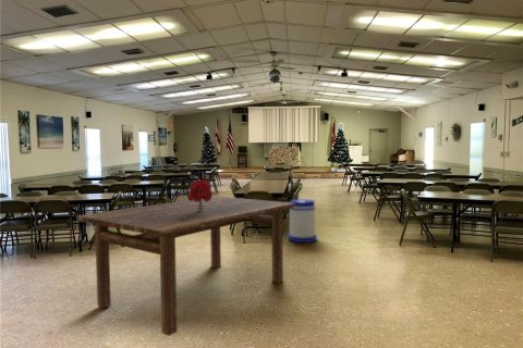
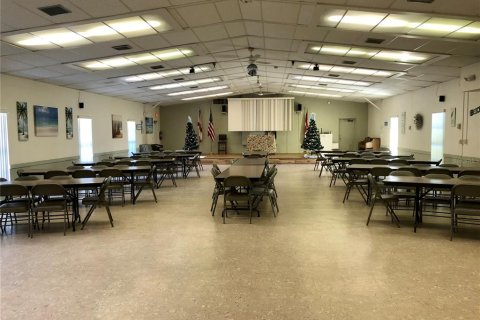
- trash can [288,198,318,244]
- dining table [75,195,295,337]
- bouquet [187,178,214,211]
